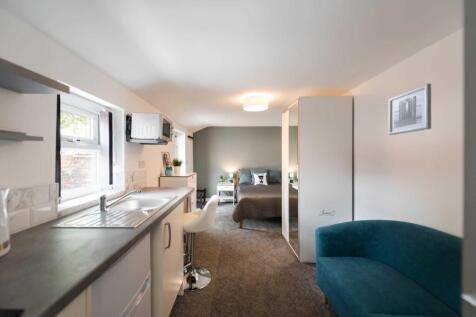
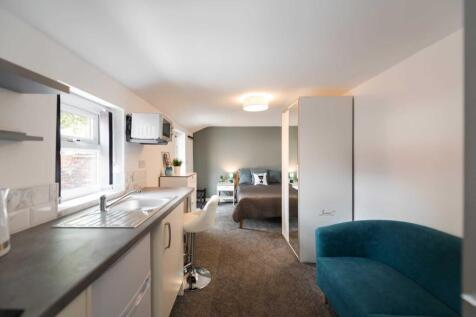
- wall art [387,83,432,136]
